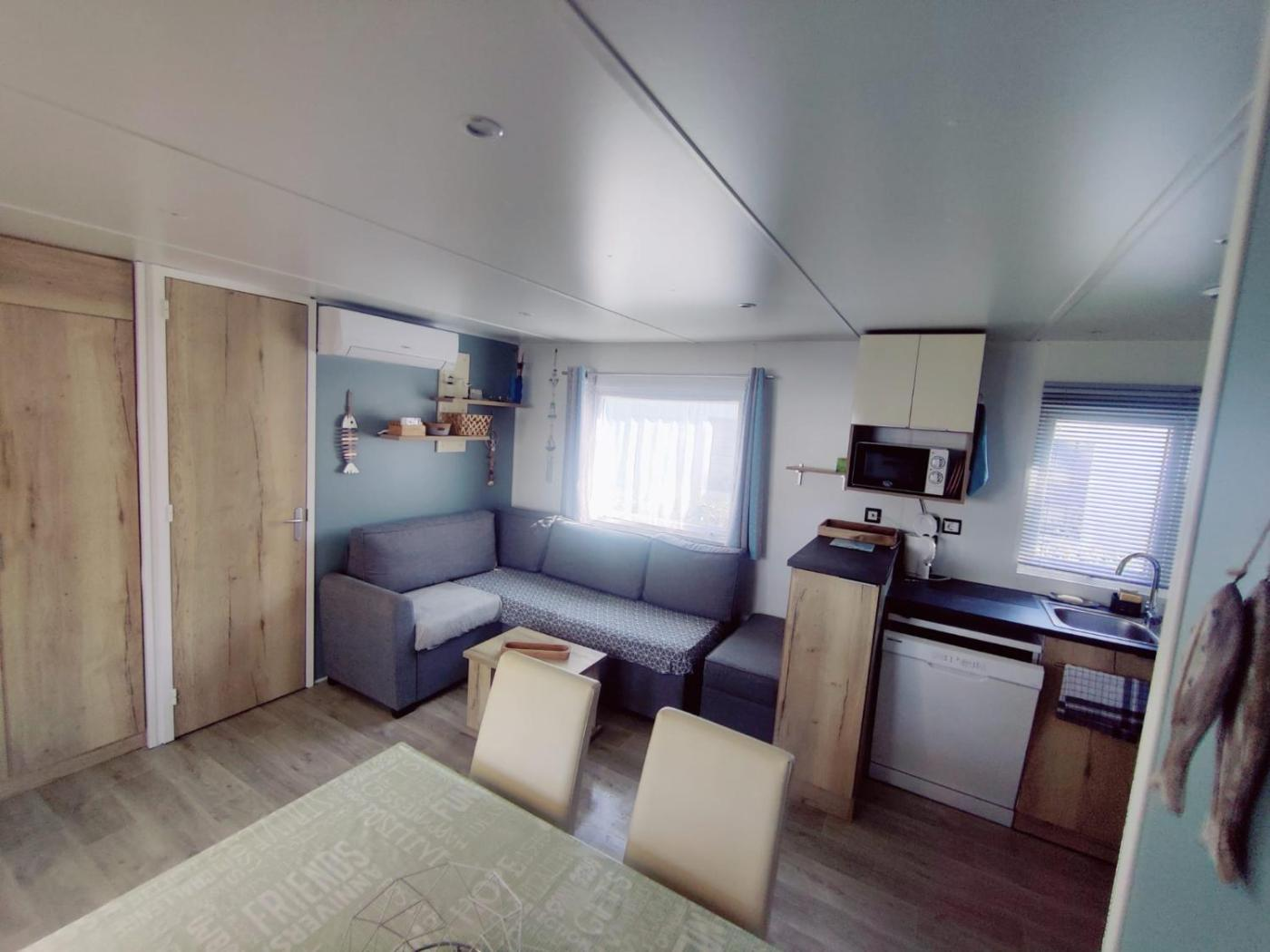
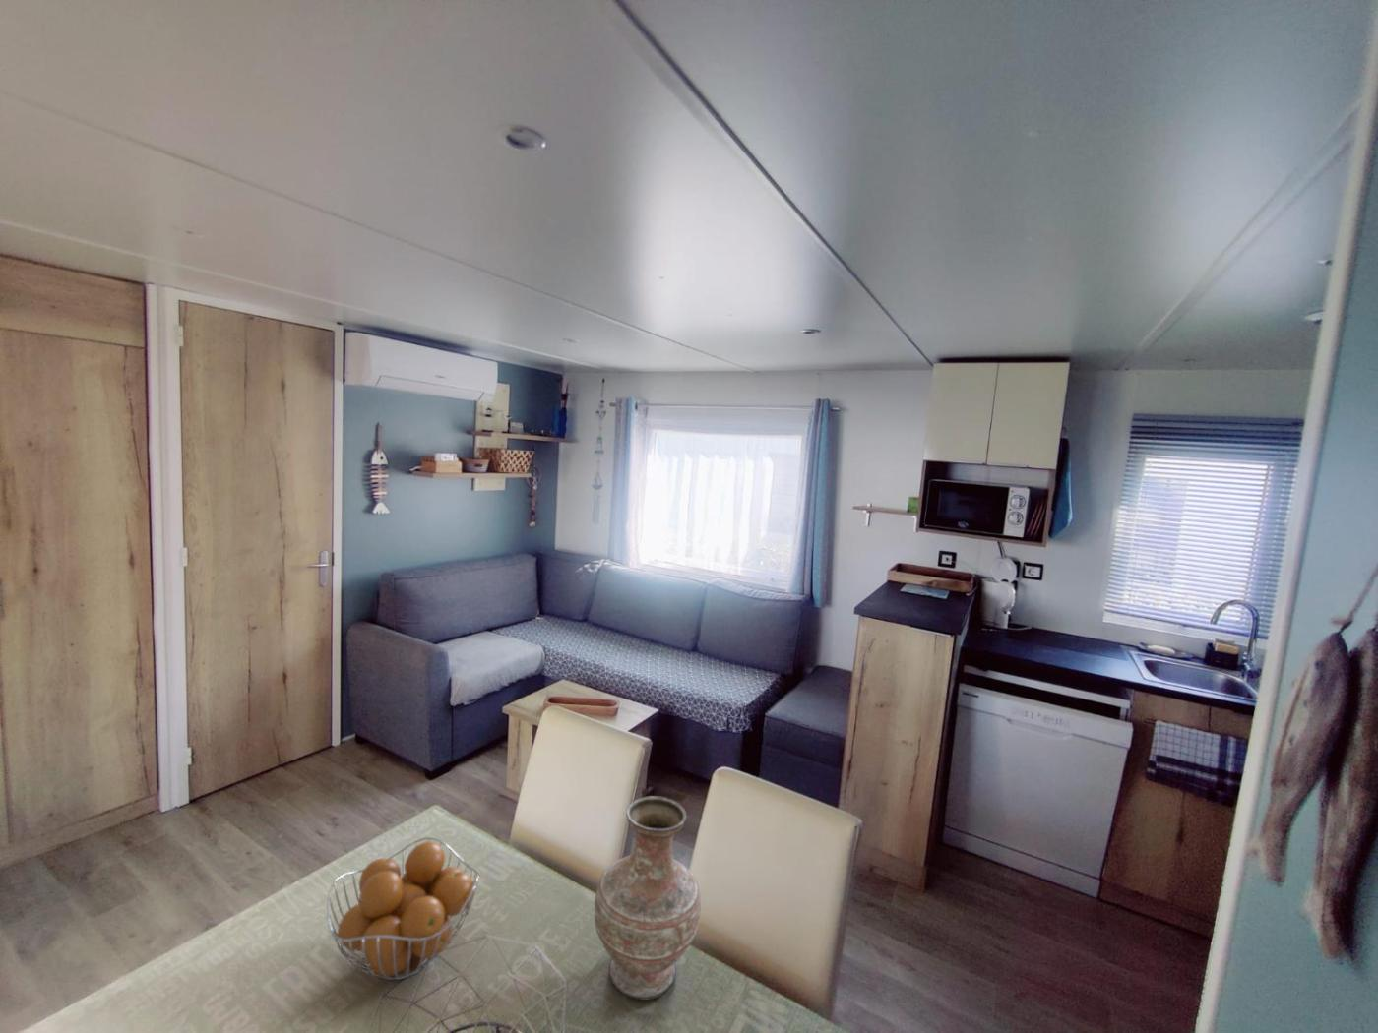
+ fruit basket [326,837,481,981]
+ vase [594,795,702,1000]
